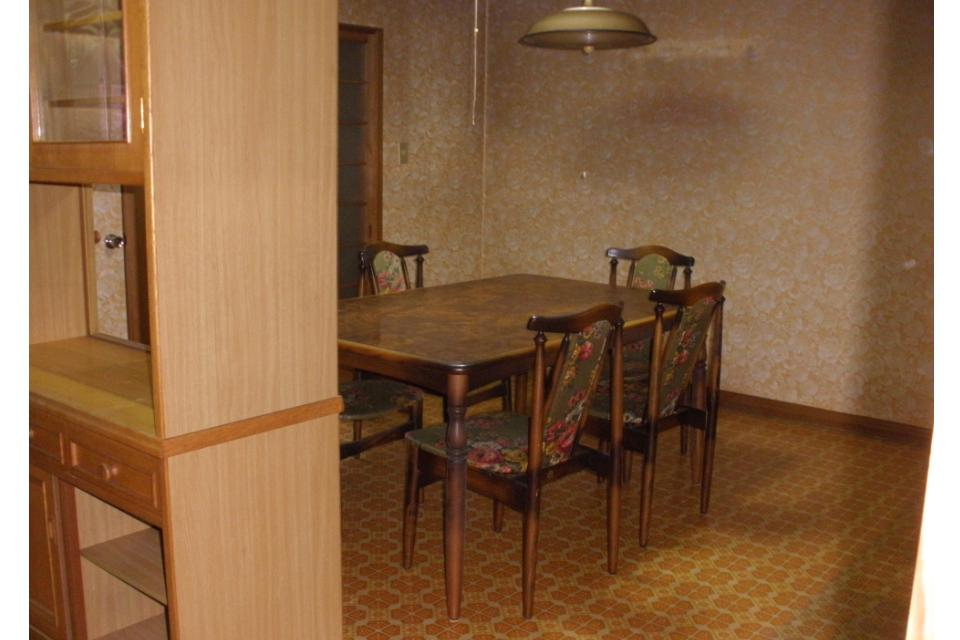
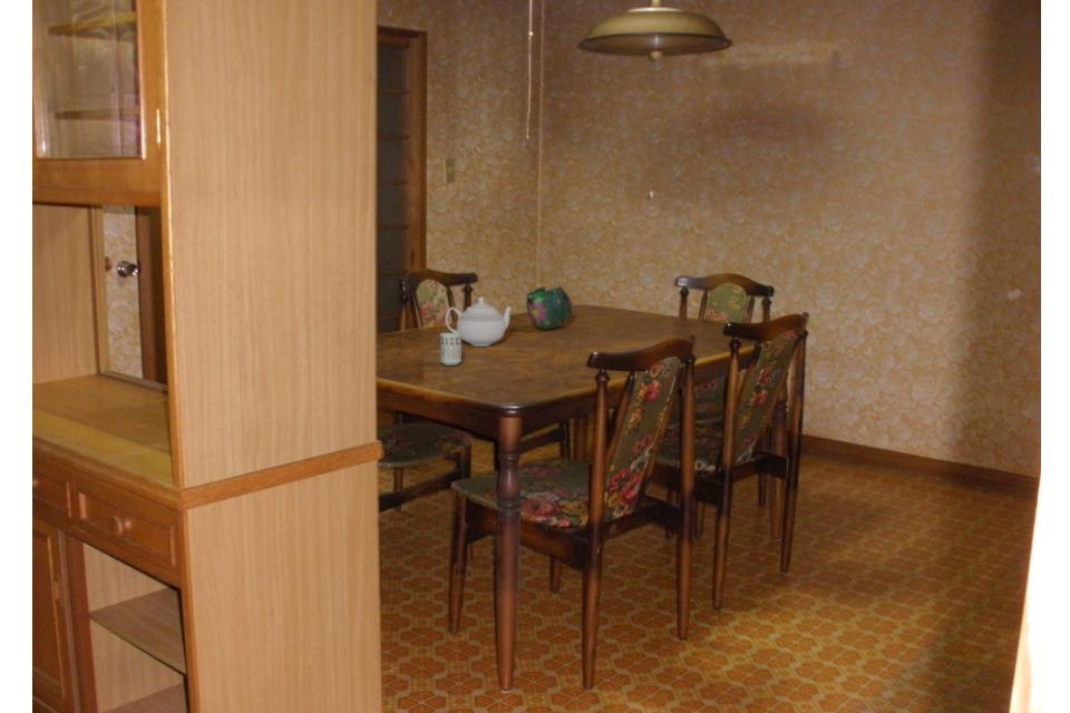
+ teapot [445,296,514,348]
+ cup [439,332,463,367]
+ decorative bowl [525,285,573,330]
